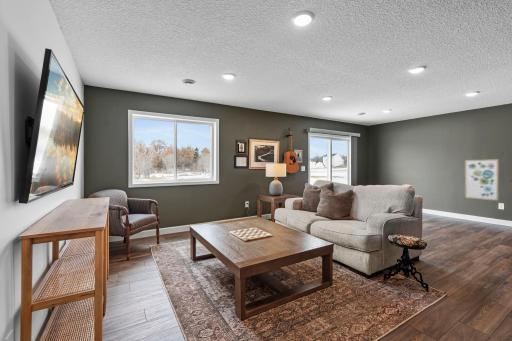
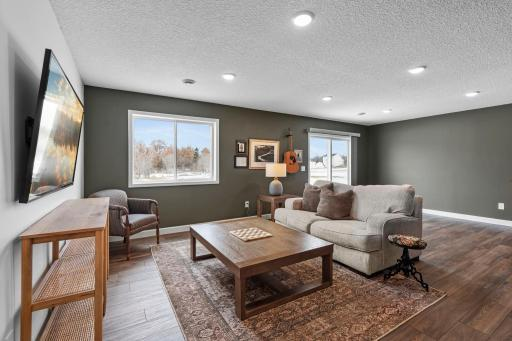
- wall art [464,158,500,202]
